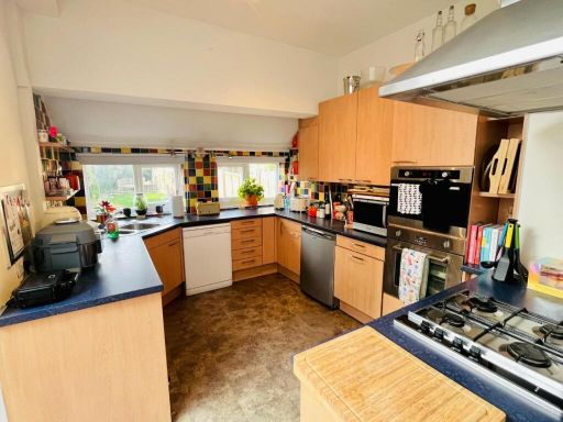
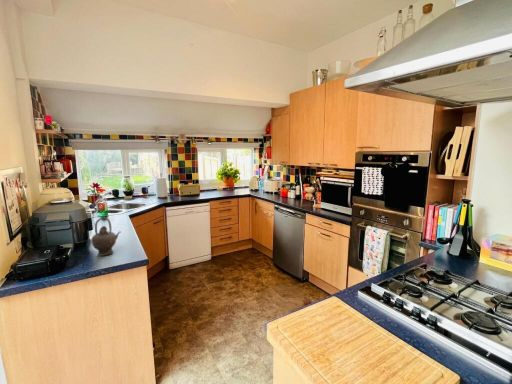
+ teapot [90,217,122,257]
